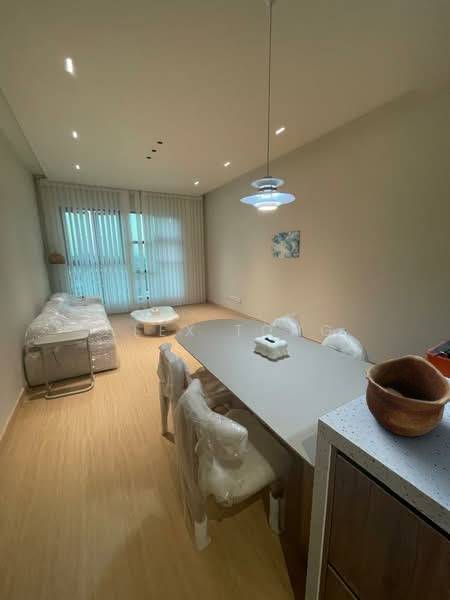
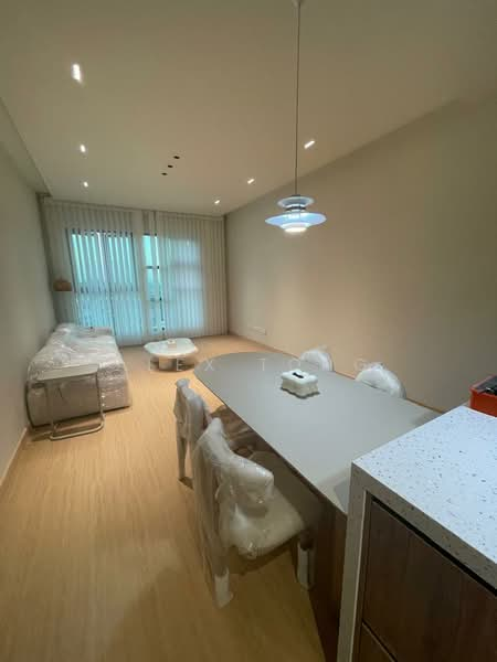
- wall art [270,230,301,259]
- ceramic bowl [364,354,450,438]
